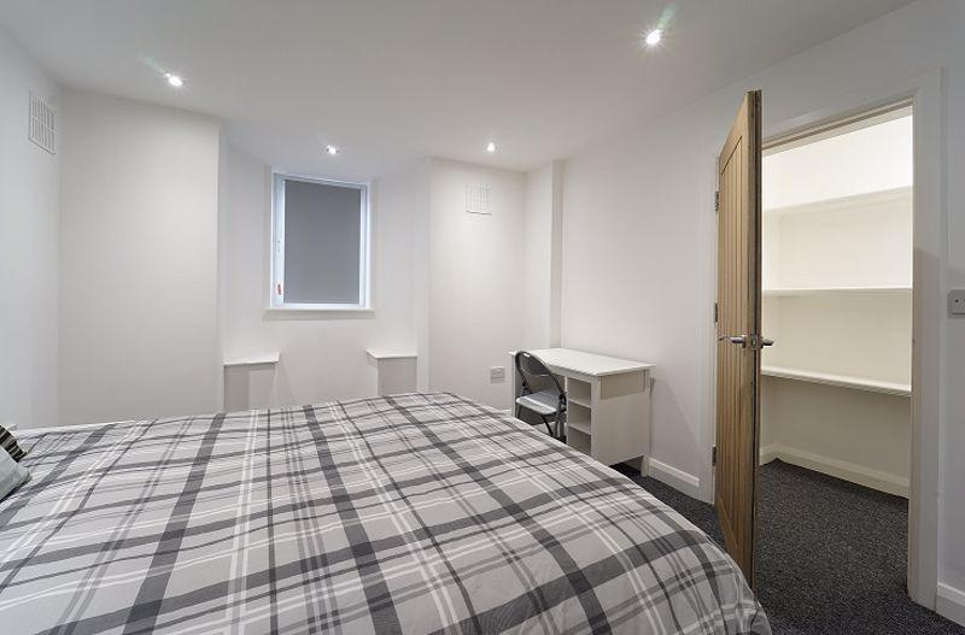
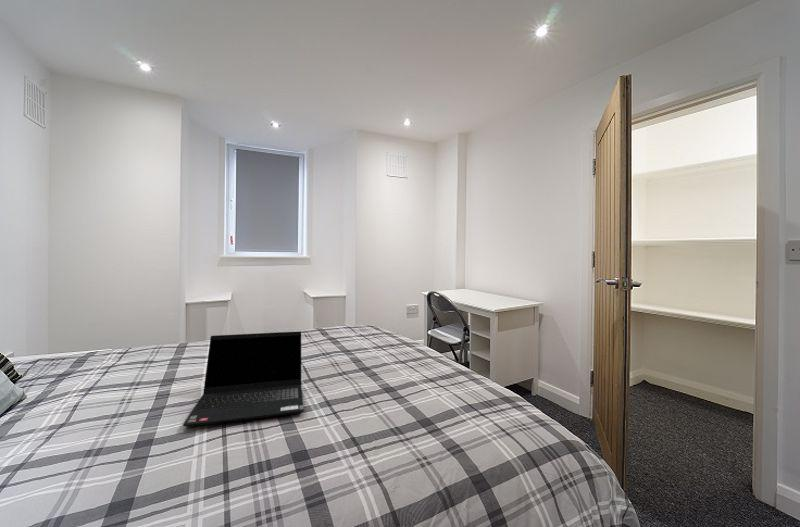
+ laptop computer [182,330,304,428]
